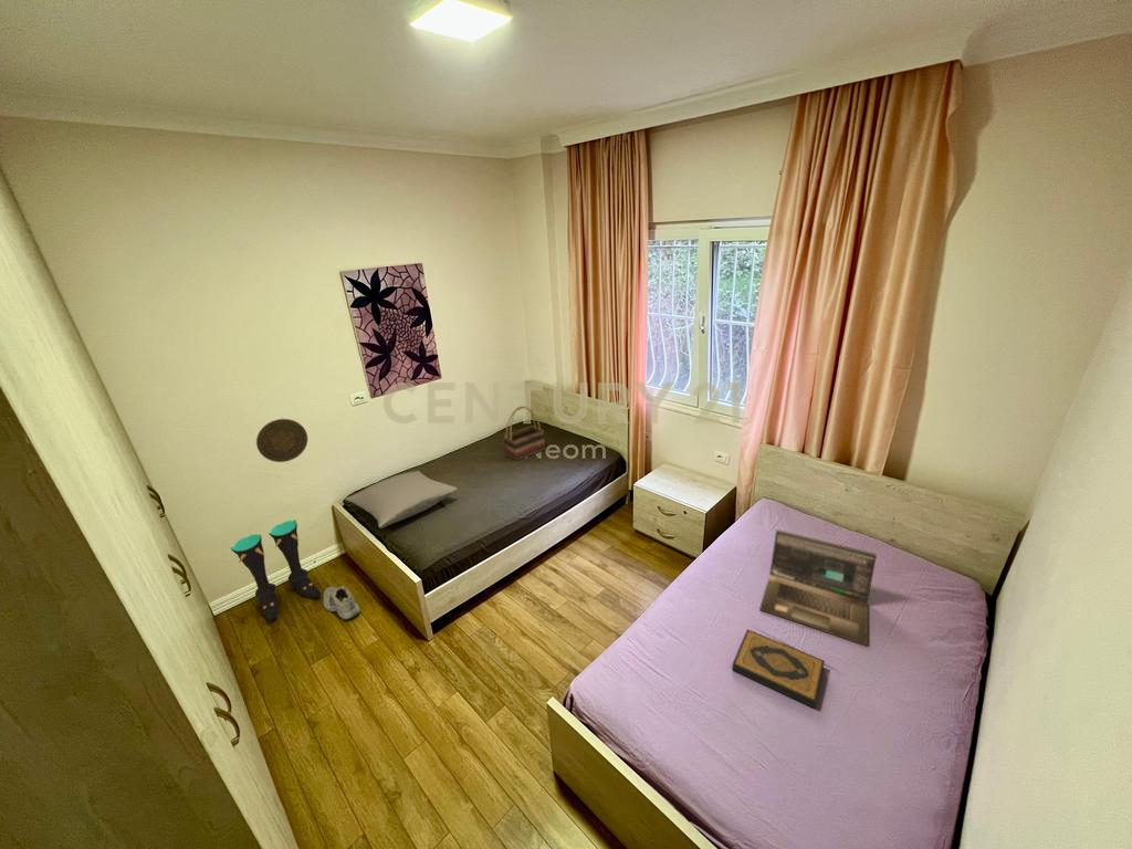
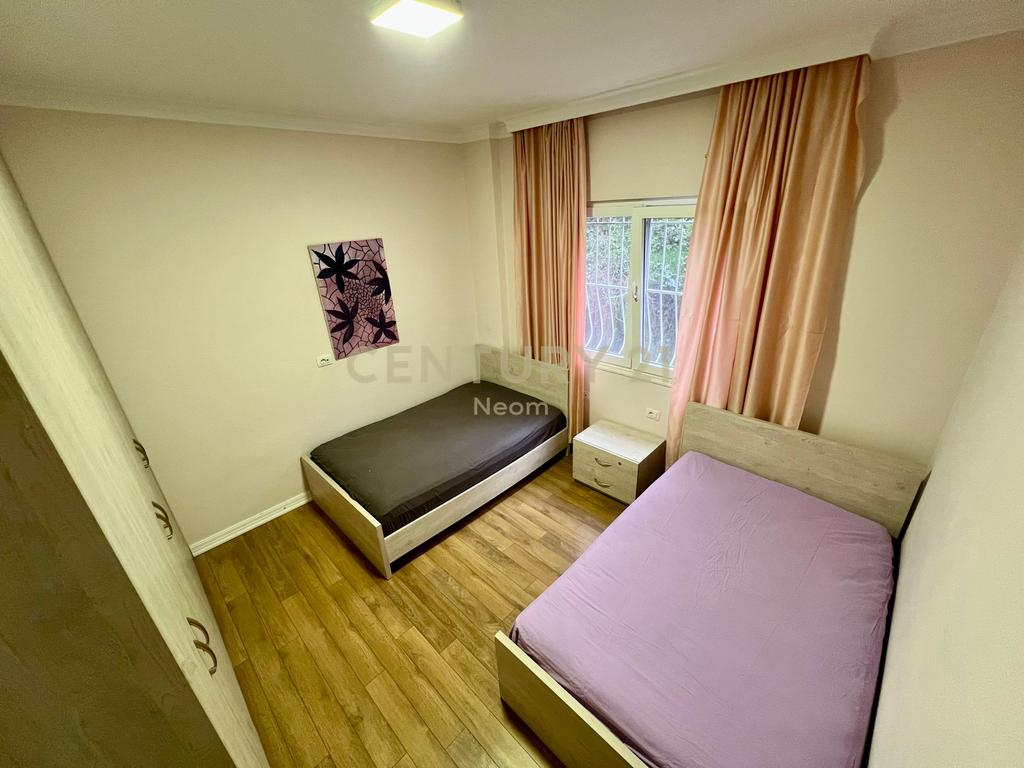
- decorative plate [255,418,308,463]
- laptop [758,528,878,647]
- woven basket [502,406,546,462]
- pillow [345,470,459,530]
- boots [229,518,322,621]
- shoe [322,585,361,621]
- hardback book [731,628,826,709]
